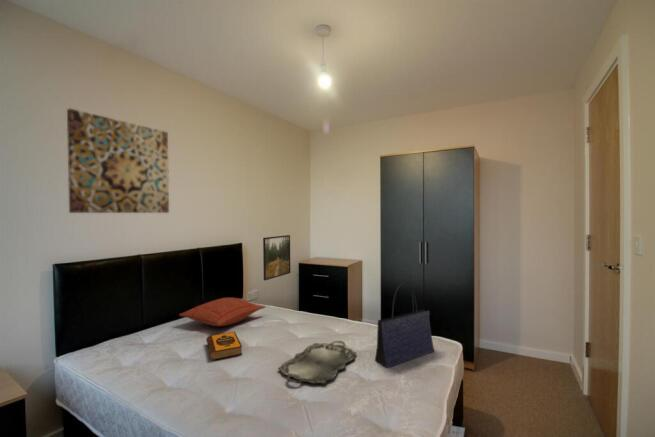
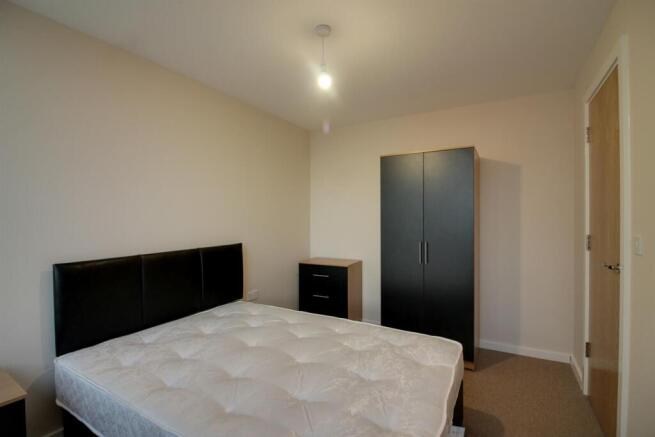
- serving tray [277,340,358,385]
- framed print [262,234,292,281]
- hardback book [205,330,243,361]
- tote bag [374,281,435,369]
- pillow [178,297,267,327]
- wall art [66,108,170,214]
